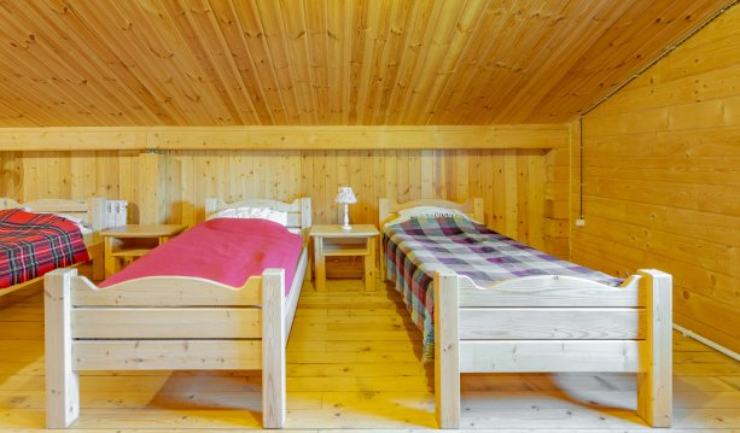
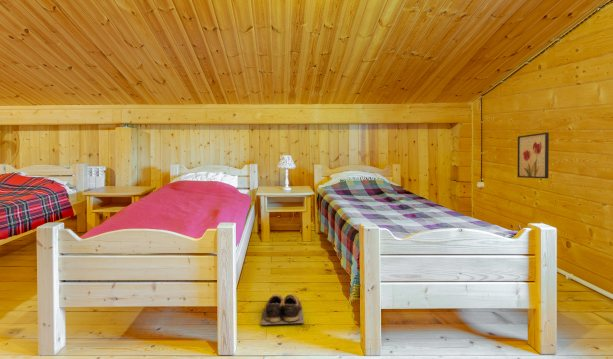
+ wall art [517,132,550,179]
+ shoes [260,293,305,326]
